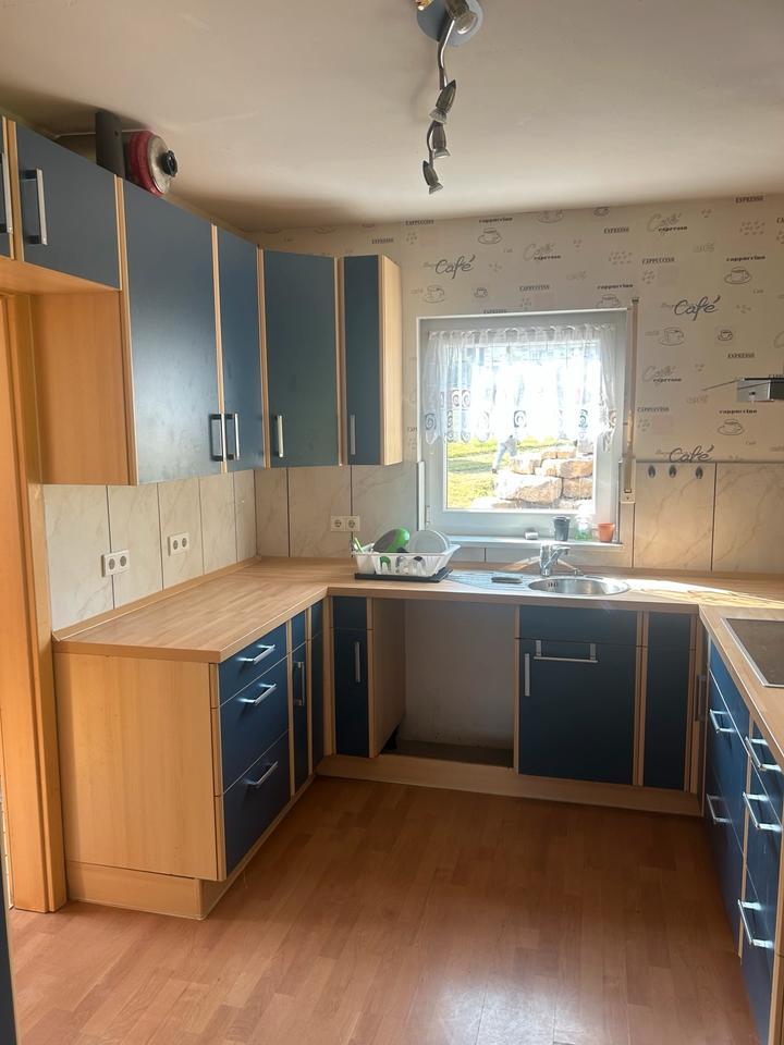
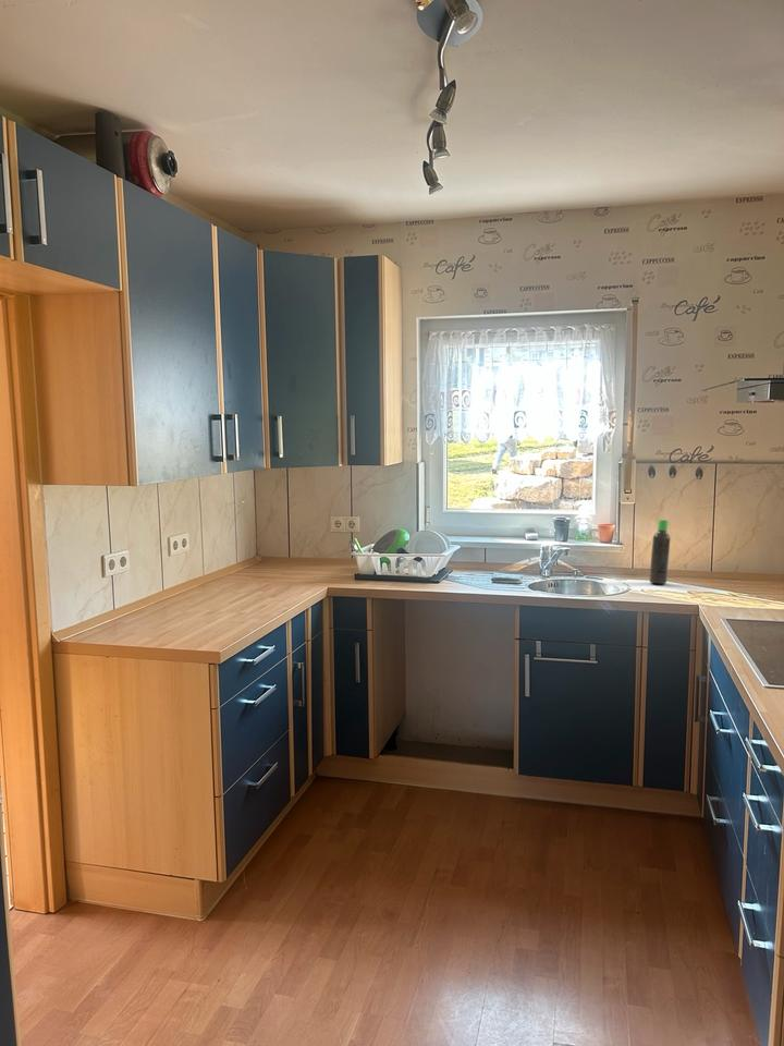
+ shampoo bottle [649,519,671,585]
